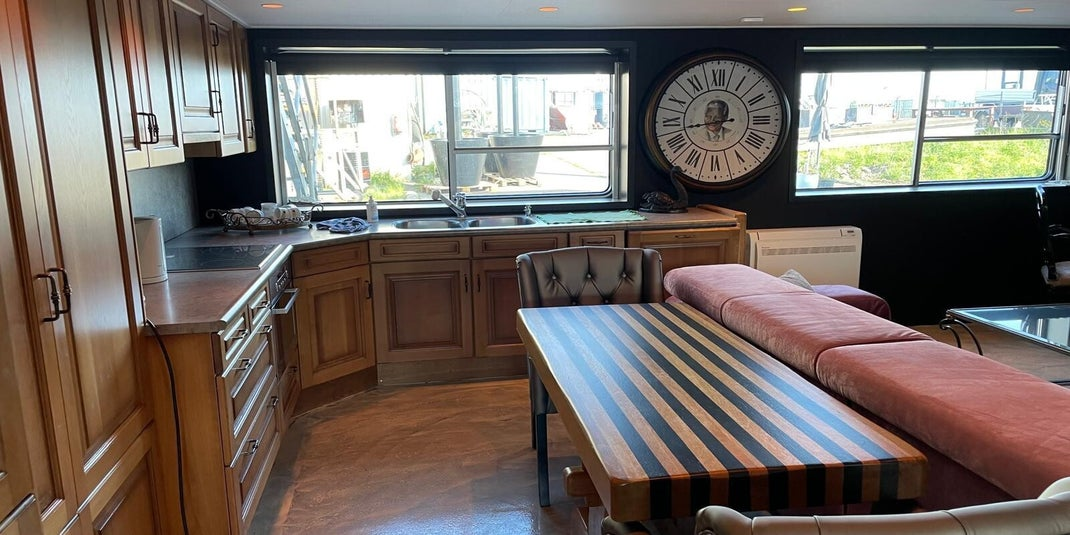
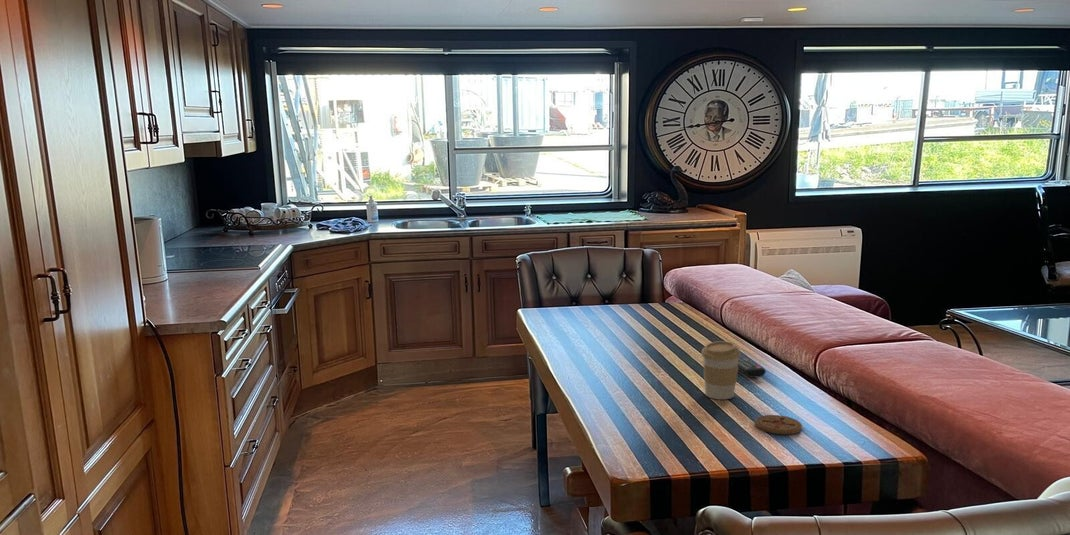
+ coffee cup [700,340,741,400]
+ coaster [754,414,803,435]
+ remote control [738,353,767,379]
